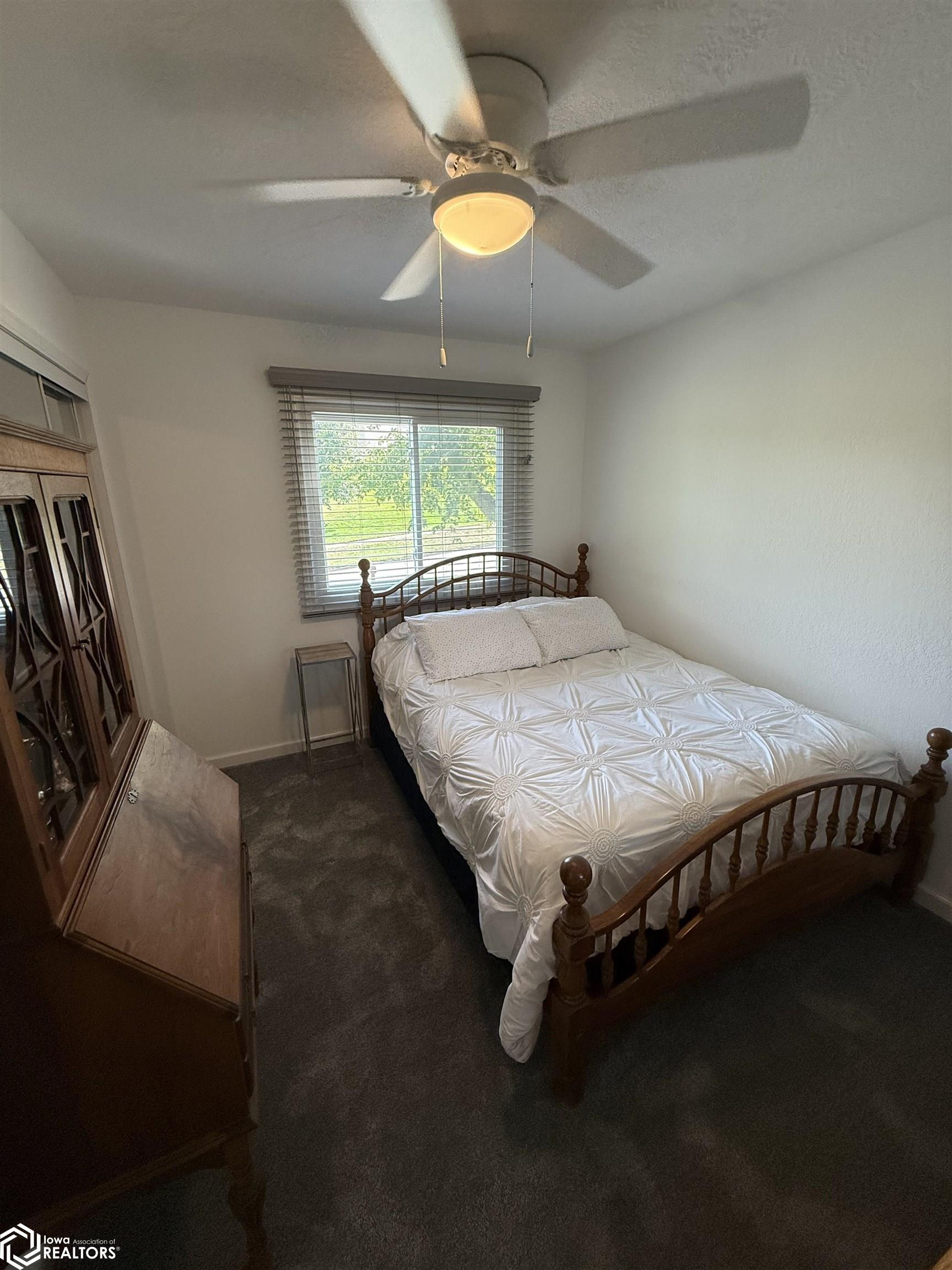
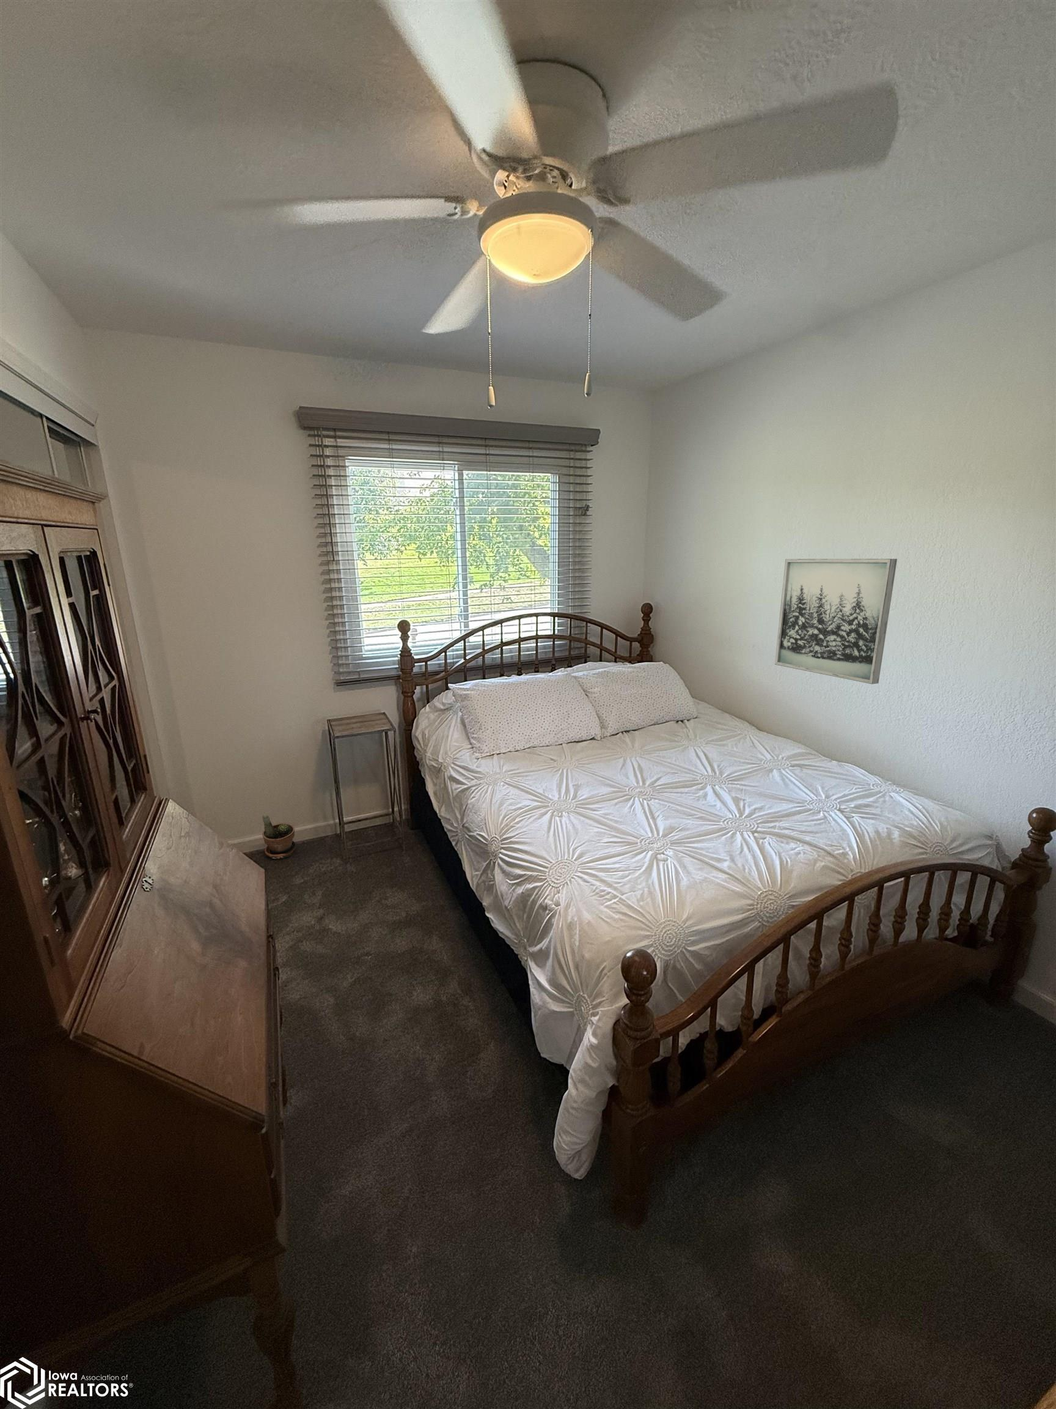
+ wall art [774,558,897,685]
+ potted plant [262,813,296,859]
